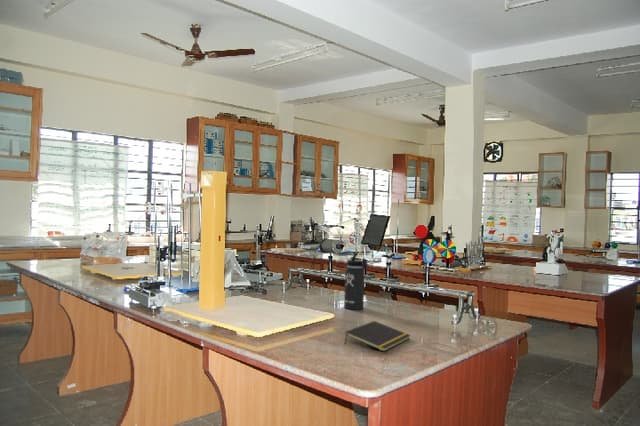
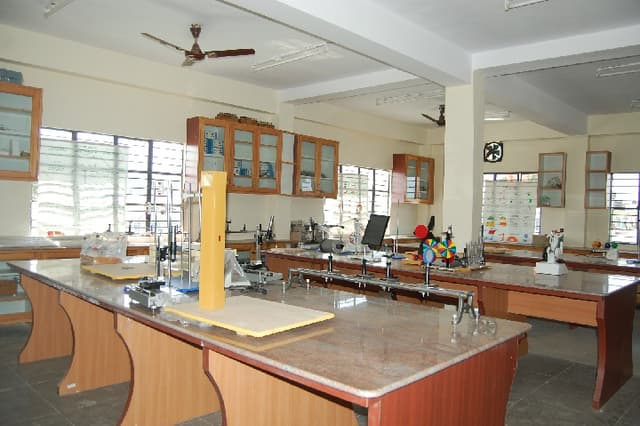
- thermos bottle [343,251,369,311]
- notepad [344,320,411,353]
